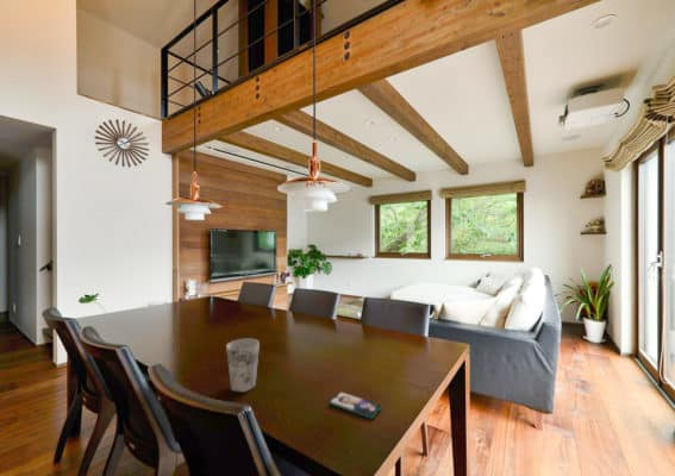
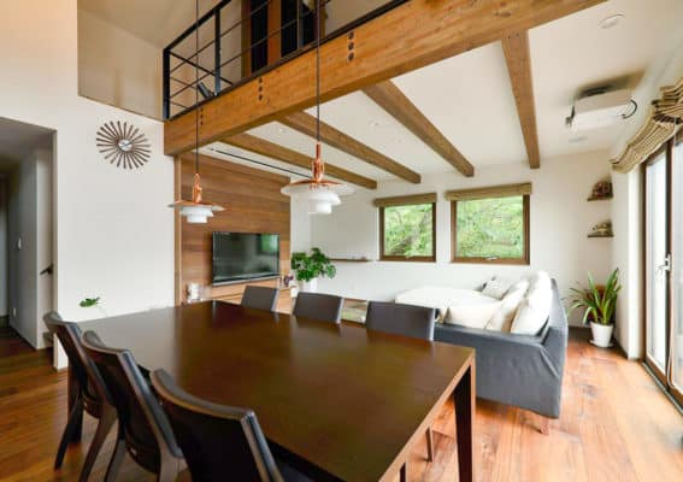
- smartphone [329,392,382,419]
- cup [225,338,261,394]
